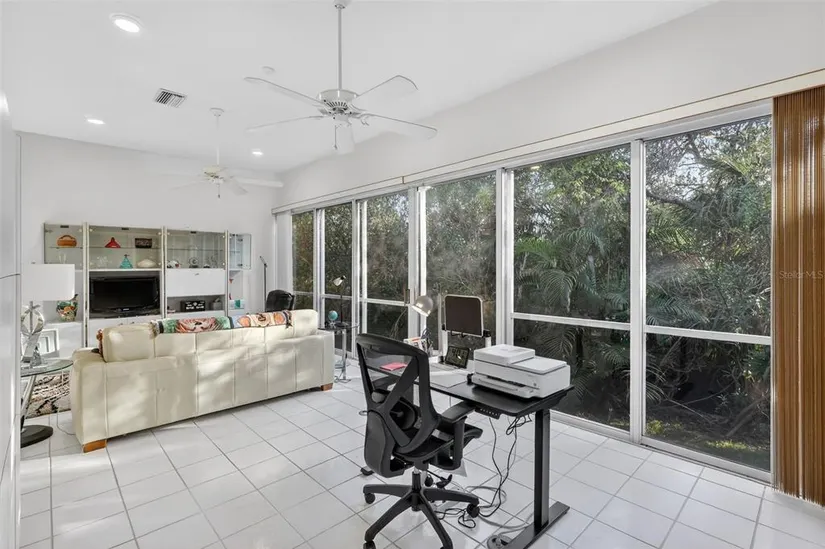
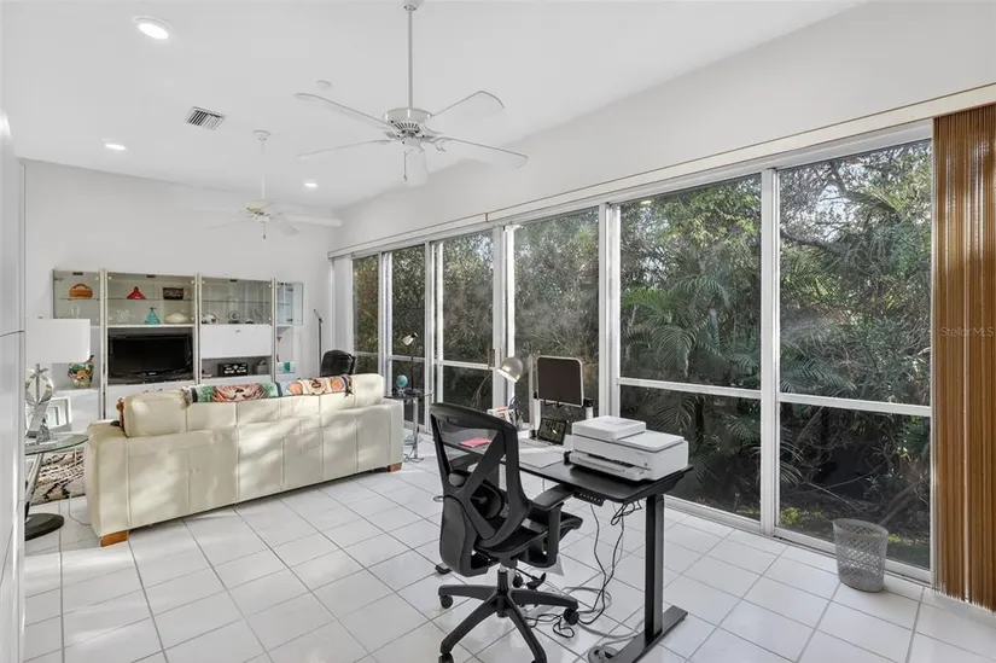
+ wastebasket [832,518,890,593]
